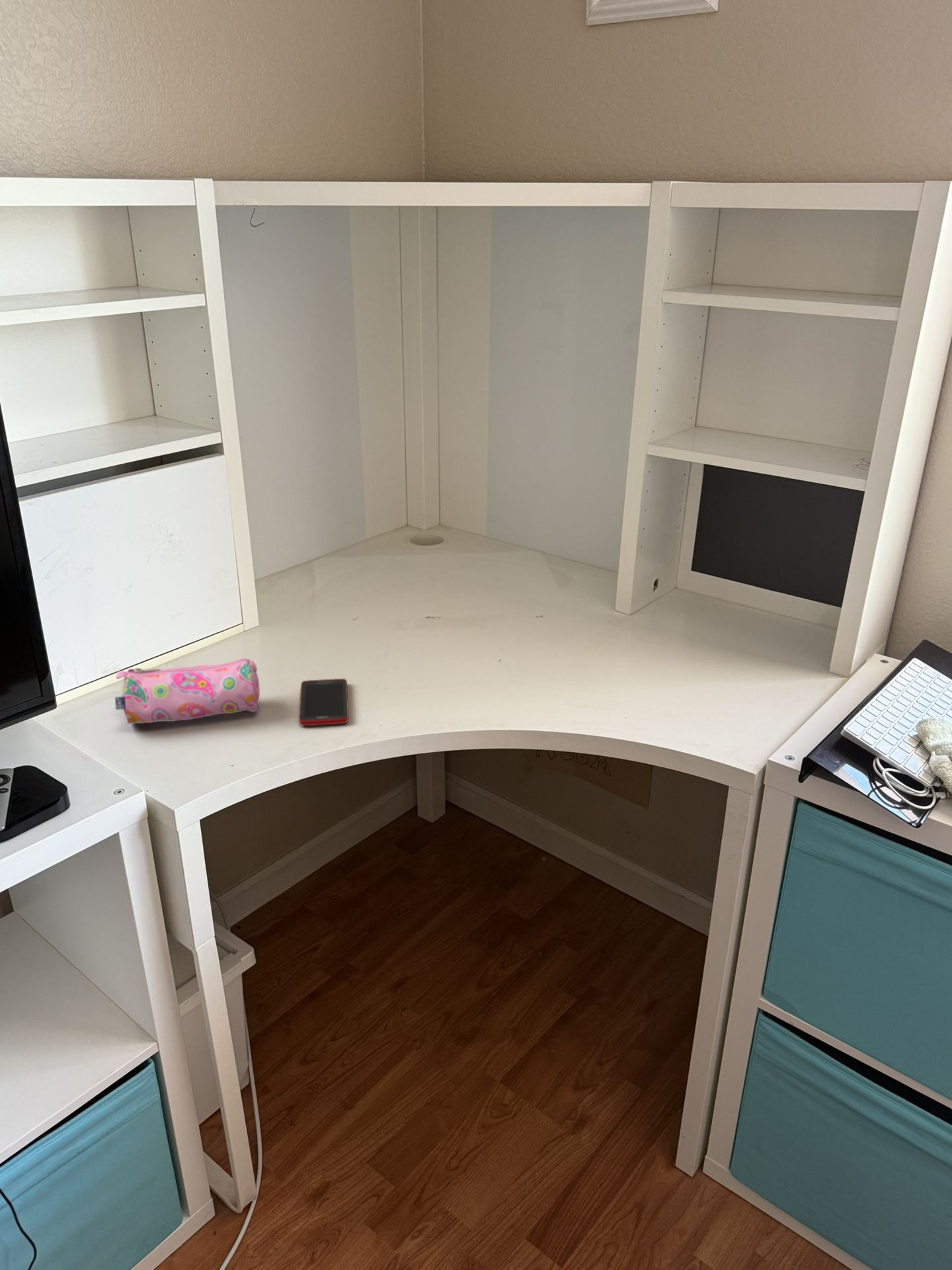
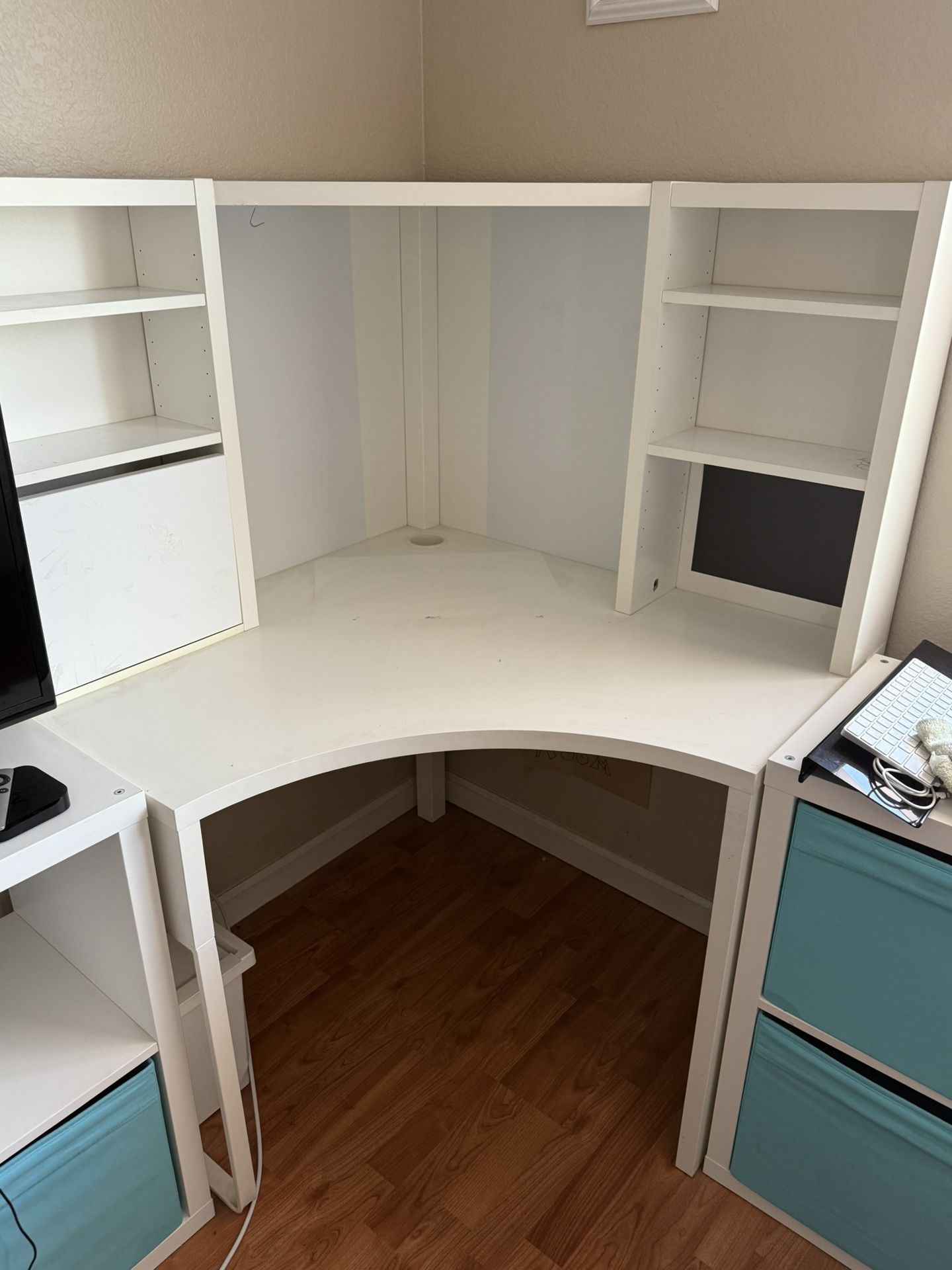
- pencil case [114,657,260,725]
- cell phone [298,678,349,726]
